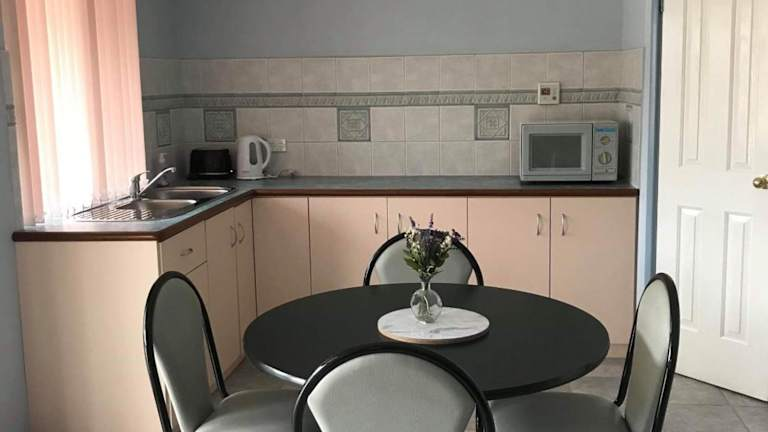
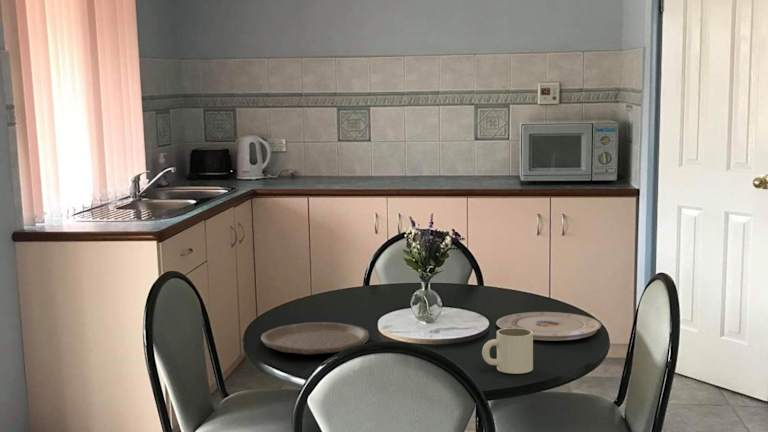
+ plate [260,321,370,356]
+ mug [481,328,534,375]
+ plate [496,311,603,341]
